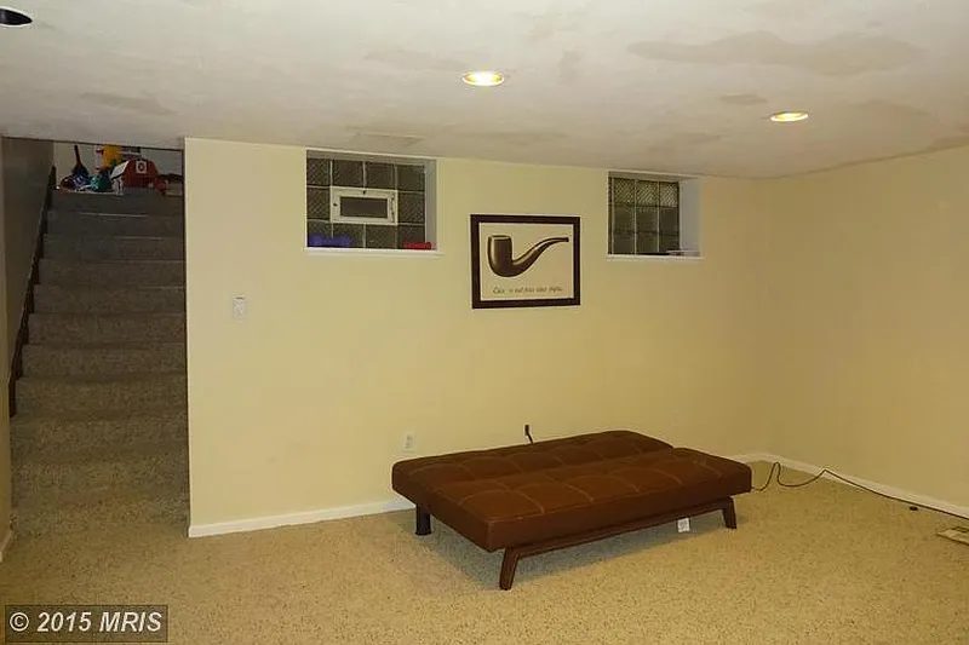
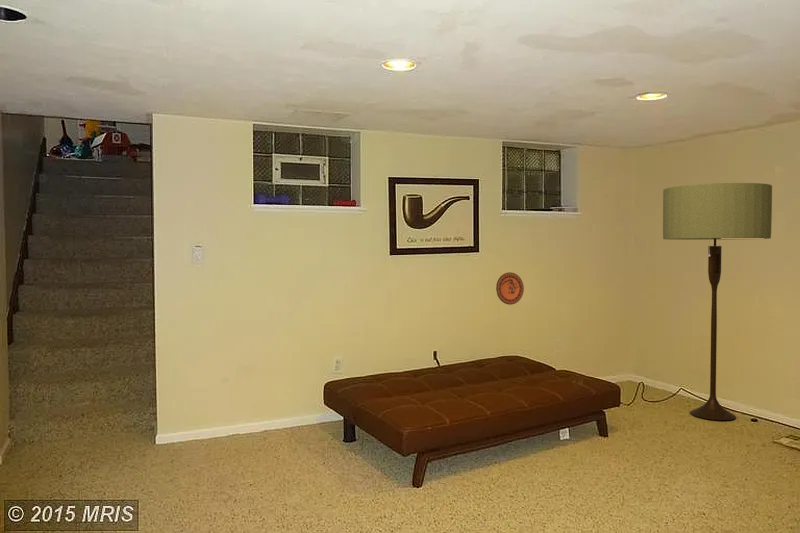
+ decorative plate [495,271,525,306]
+ floor lamp [662,182,773,421]
